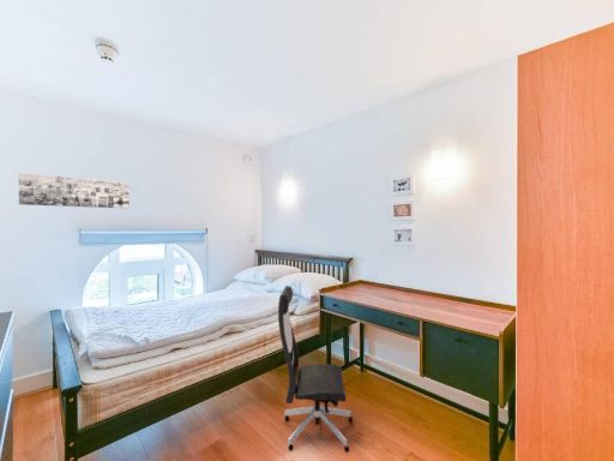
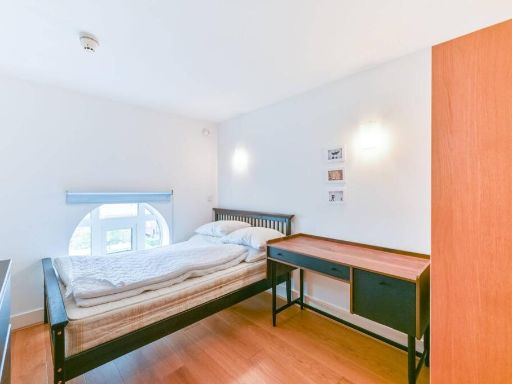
- wall art [17,172,131,210]
- office chair [277,285,354,454]
